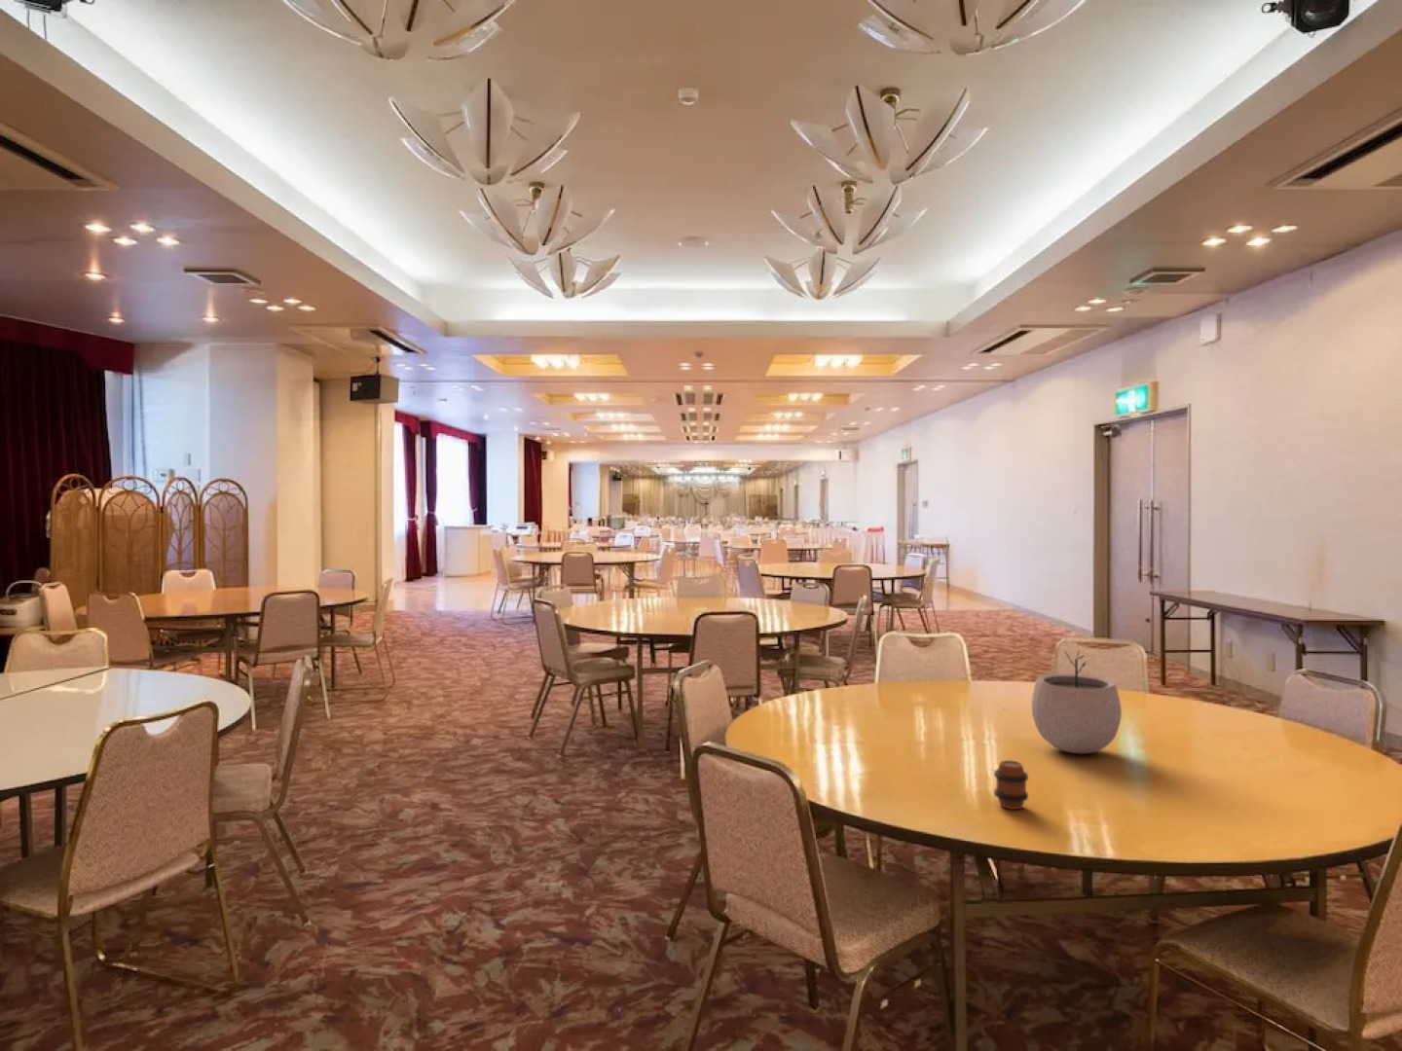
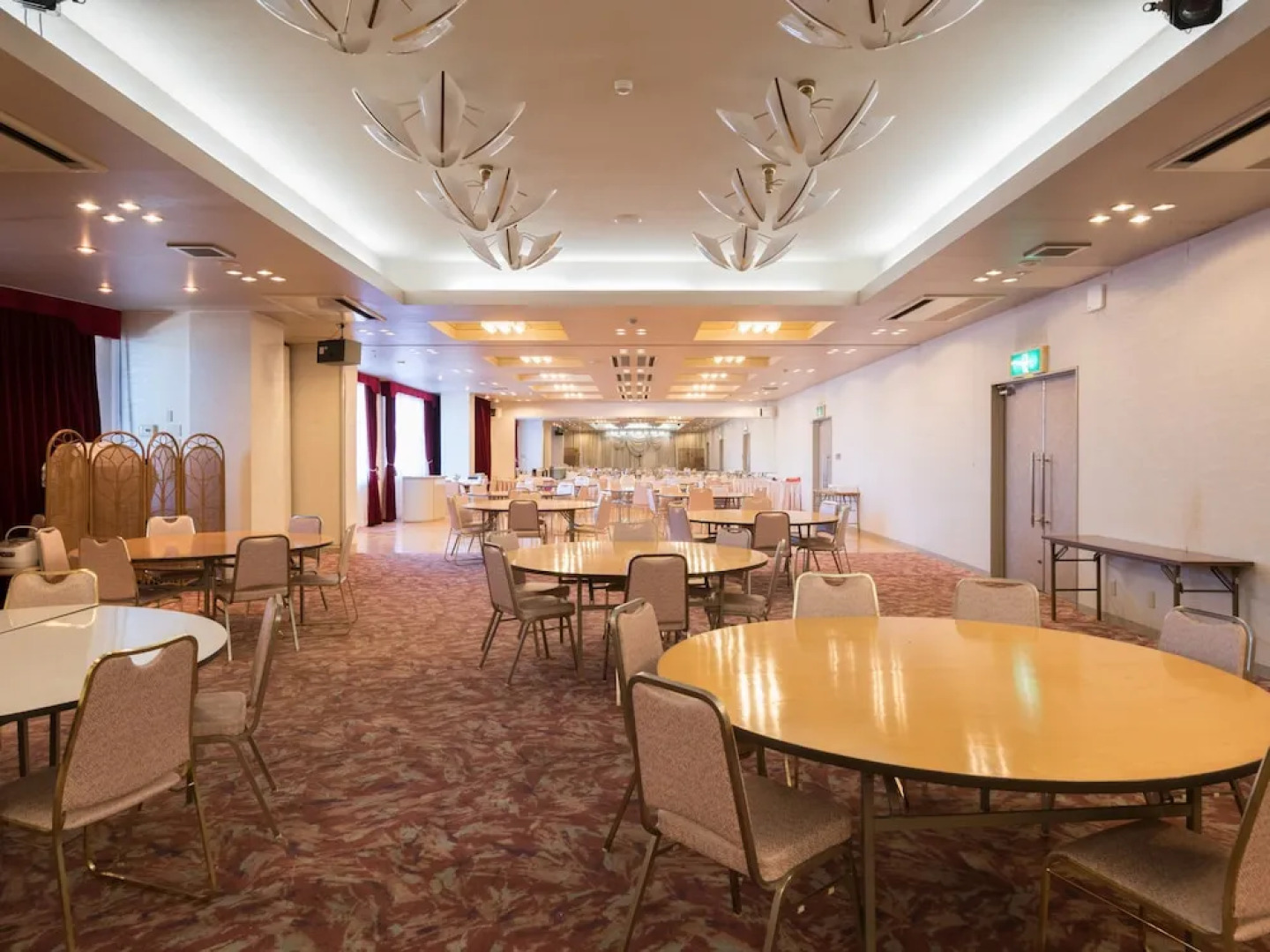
- plant pot [1030,650,1123,755]
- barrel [994,760,1029,810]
